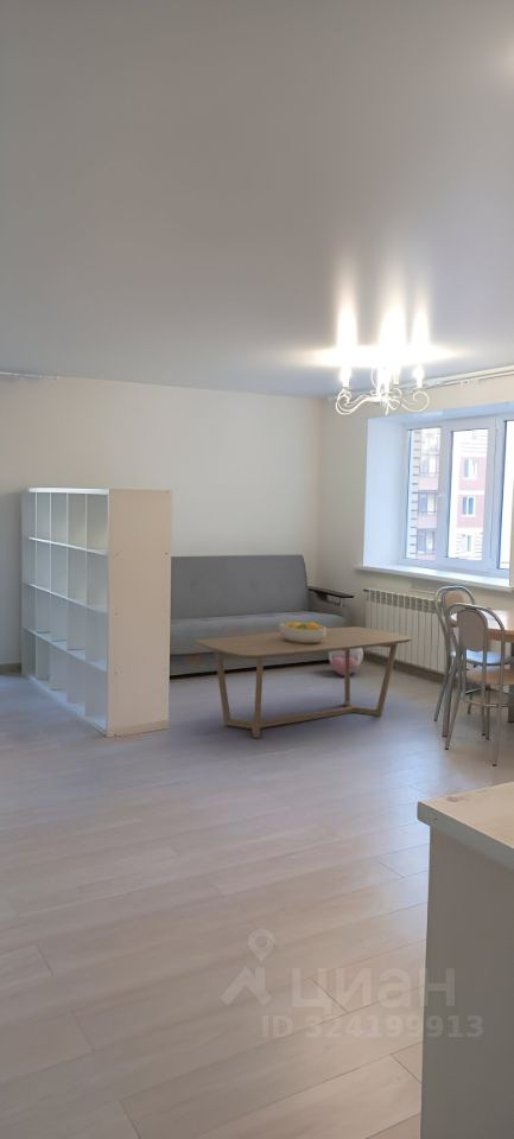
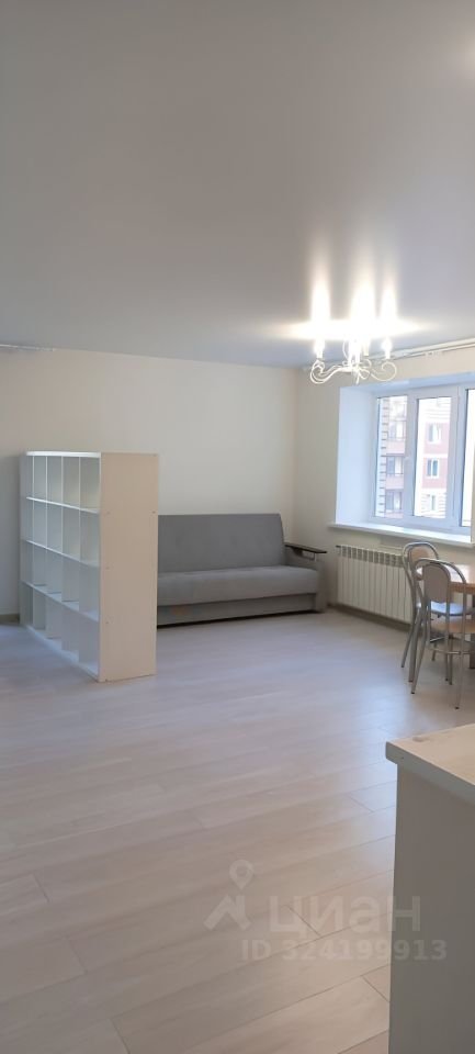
- fruit bowl [278,621,328,644]
- plush toy [328,648,364,677]
- coffee table [196,625,413,739]
